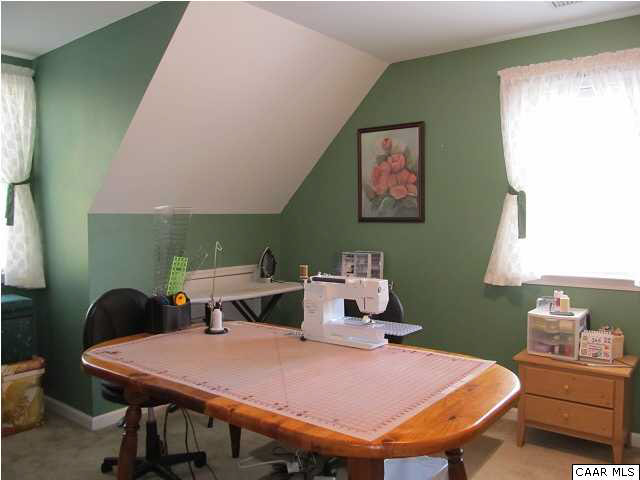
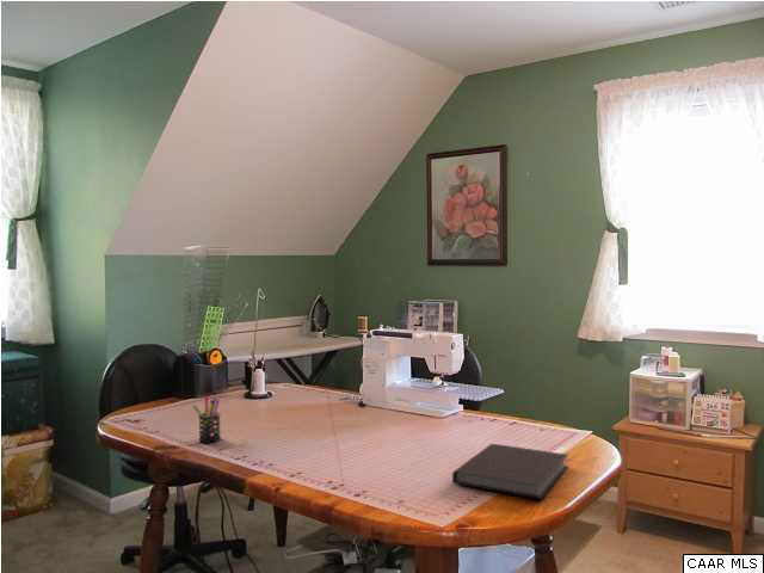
+ pen holder [191,394,222,444]
+ notebook [451,443,569,500]
